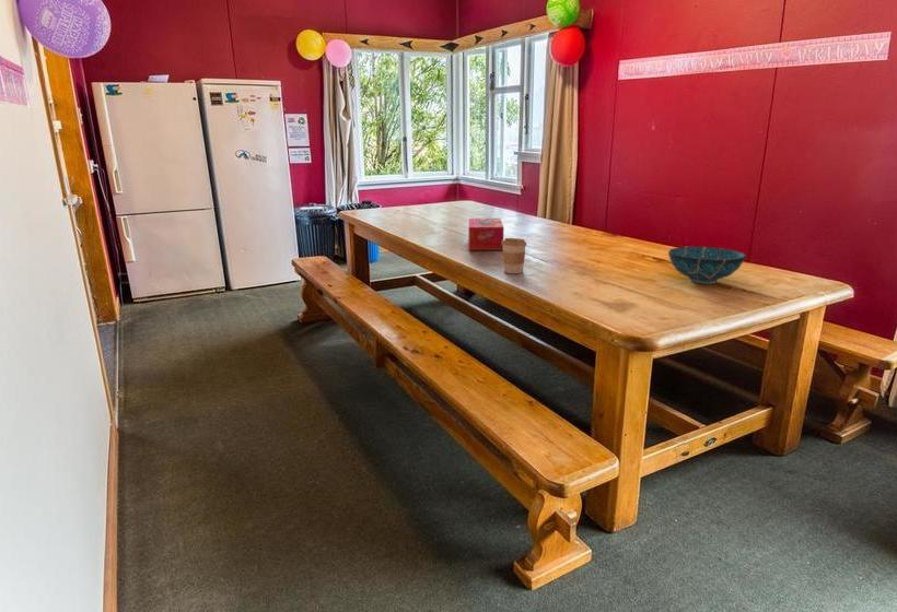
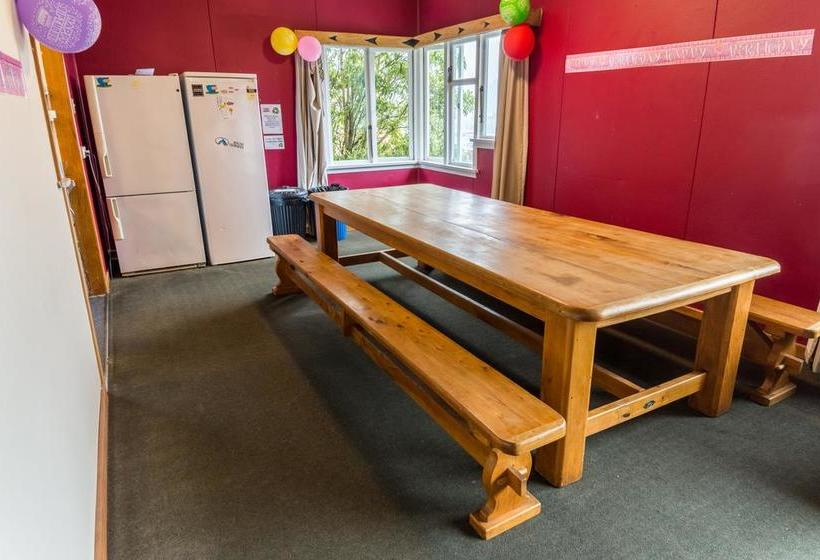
- tissue box [467,217,505,251]
- decorative bowl [667,246,747,284]
- coffee cup [502,237,527,274]
